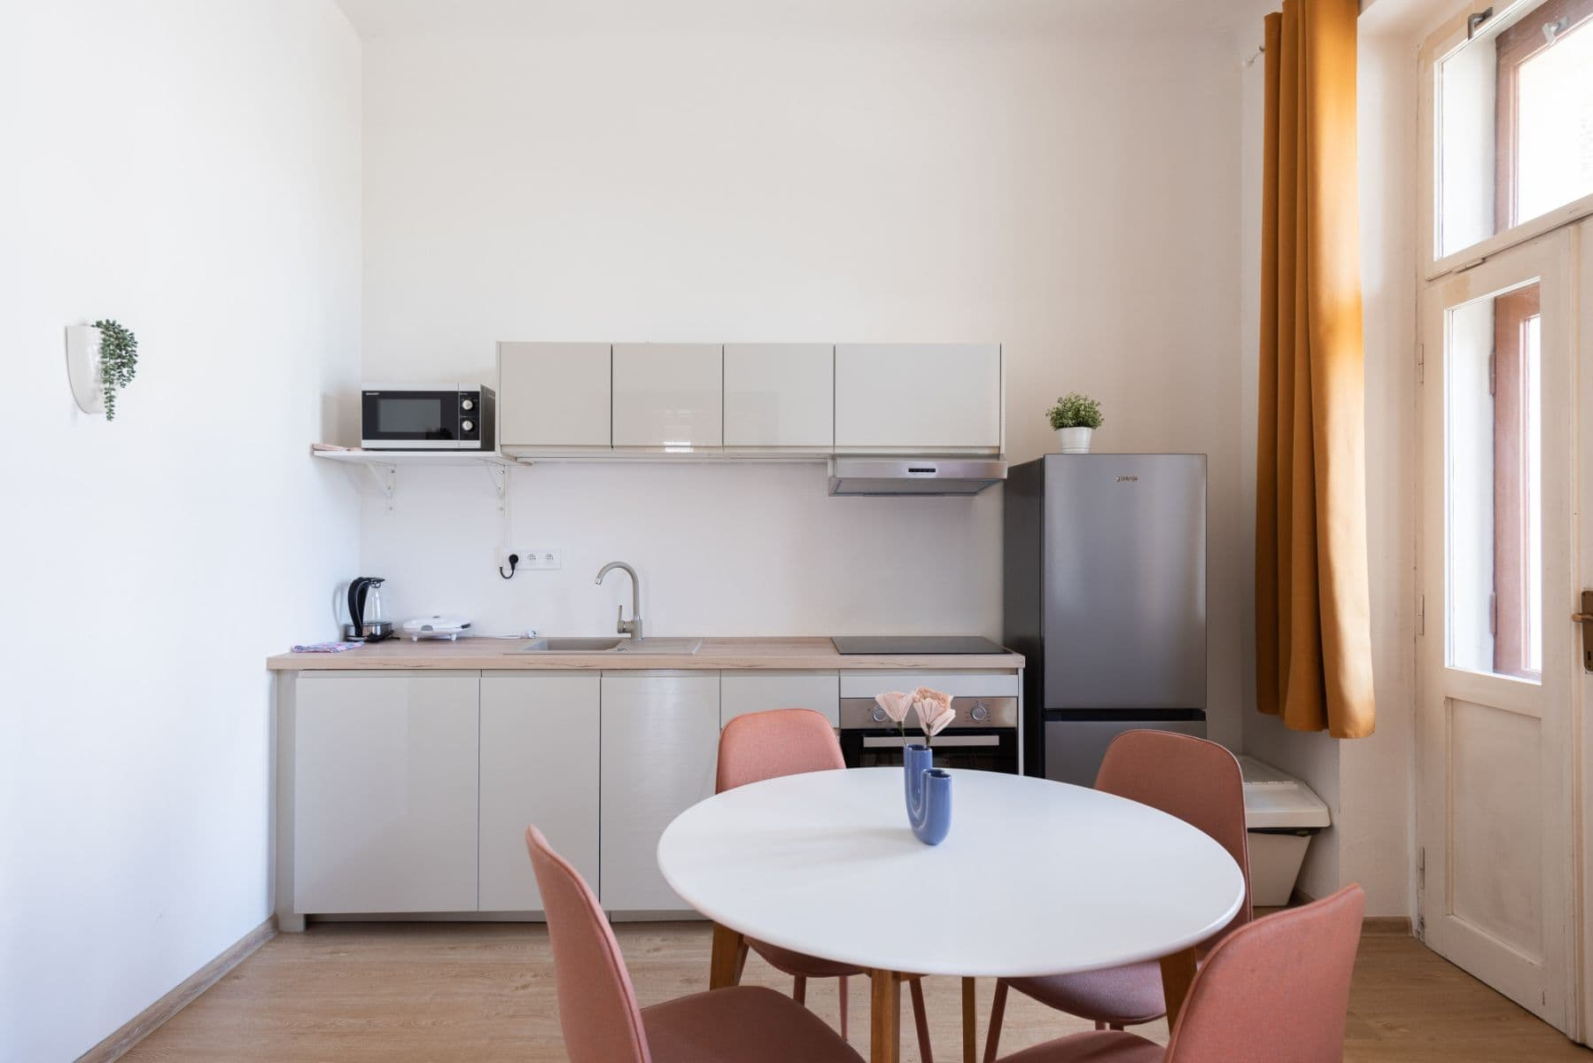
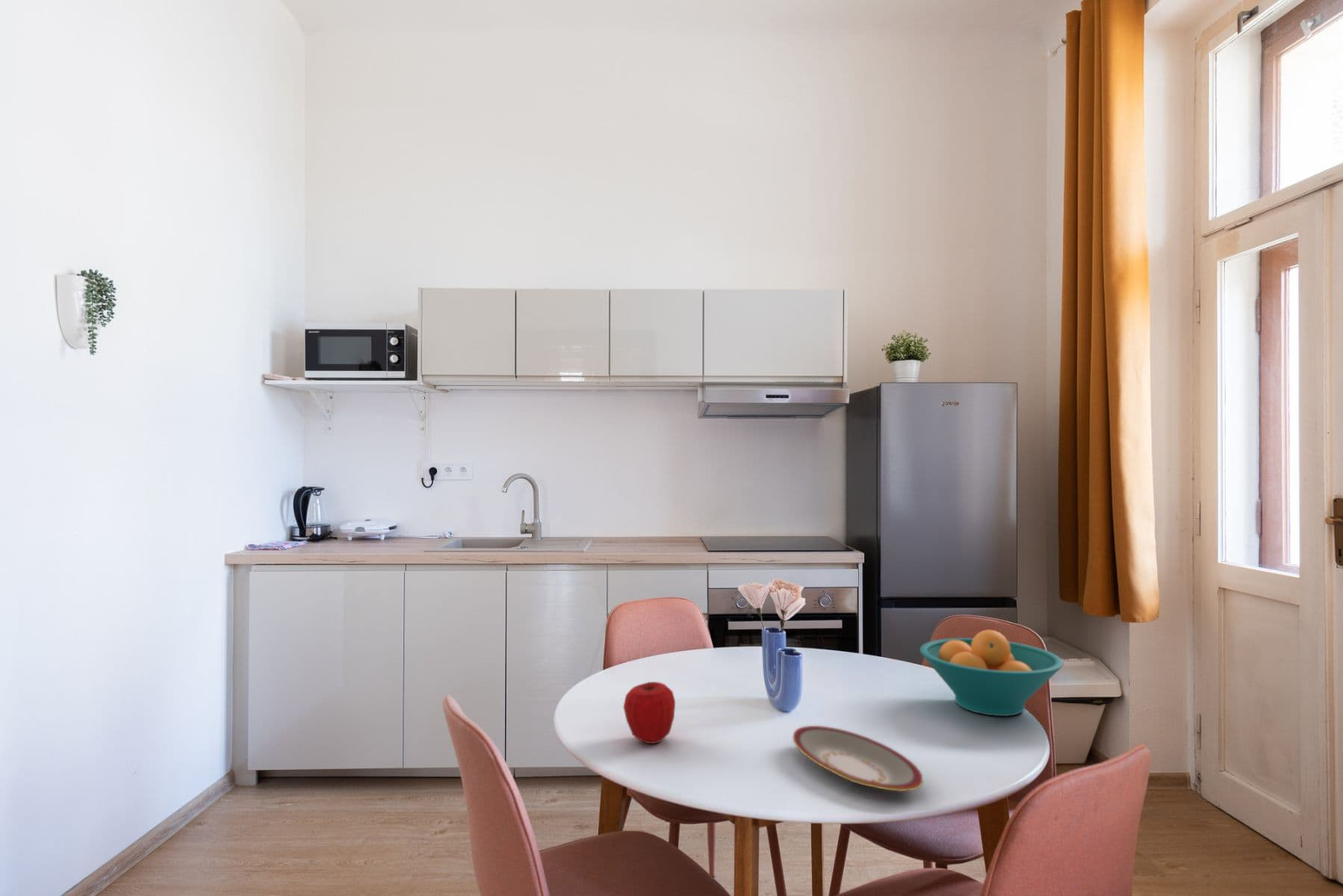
+ apple [623,681,676,744]
+ plate [793,725,924,792]
+ fruit bowl [919,629,1064,717]
